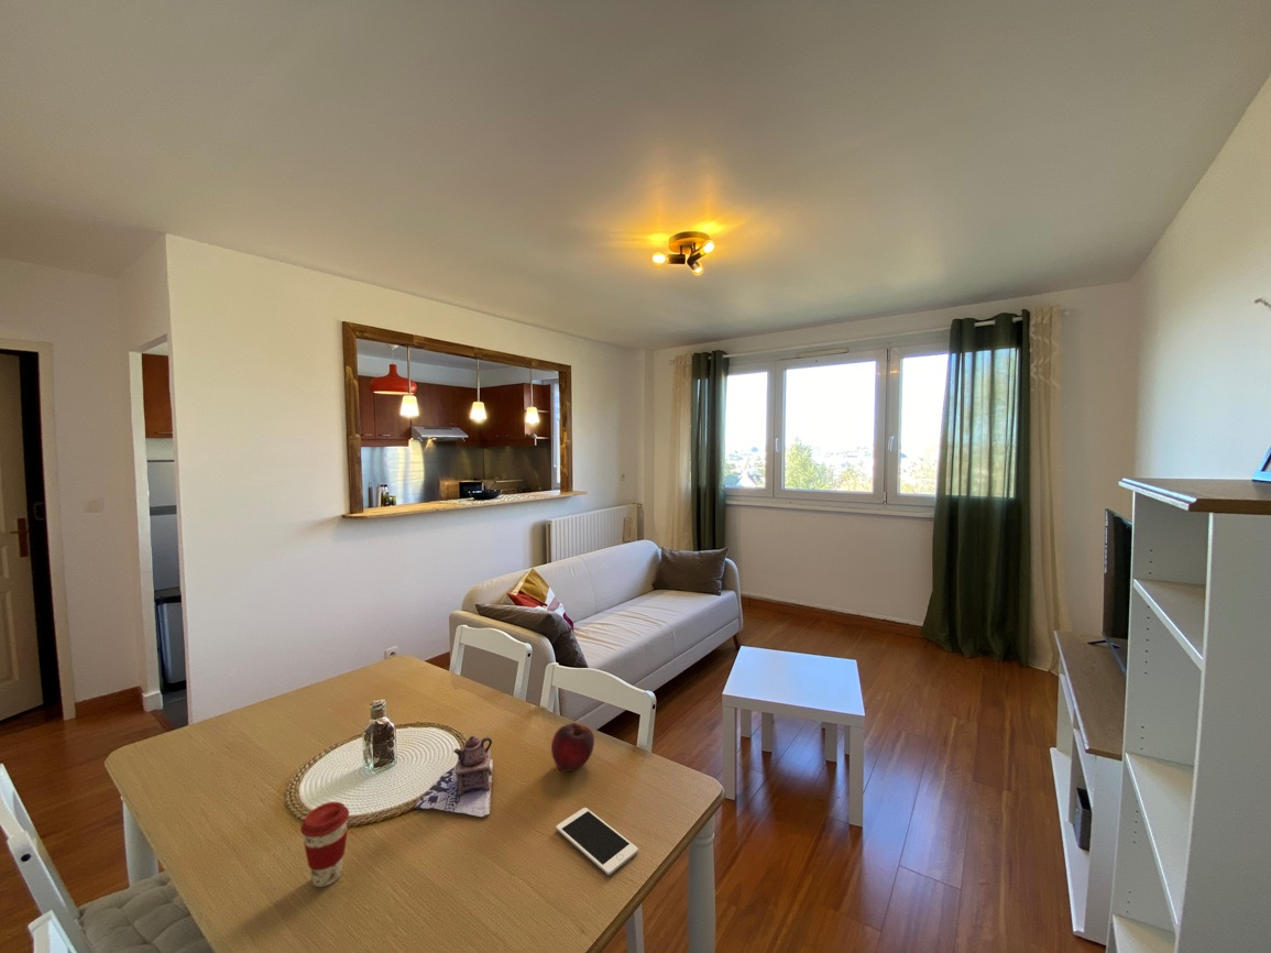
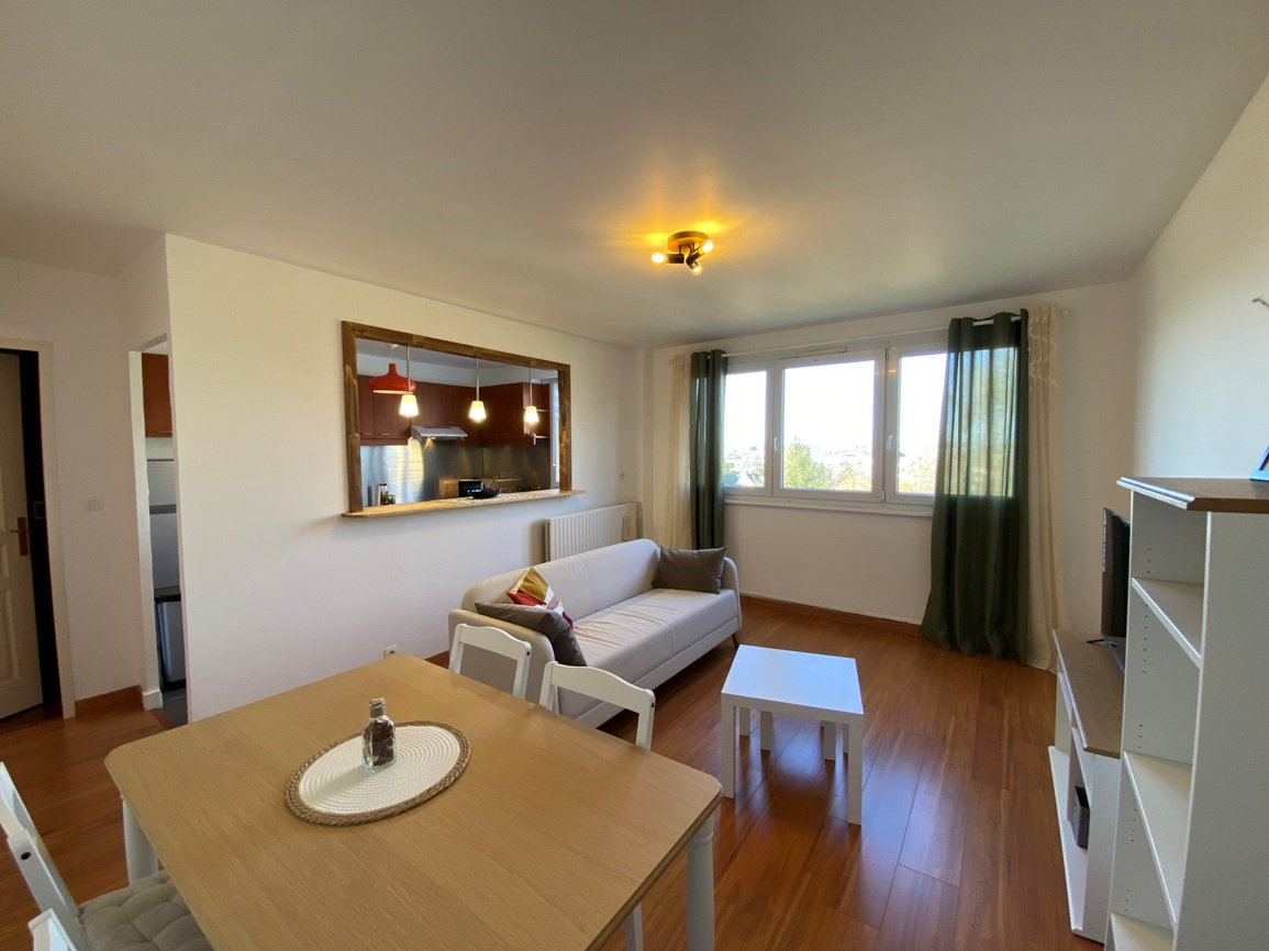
- teapot [414,735,495,819]
- fruit [550,722,595,773]
- cell phone [556,807,639,876]
- coffee cup [299,801,350,888]
